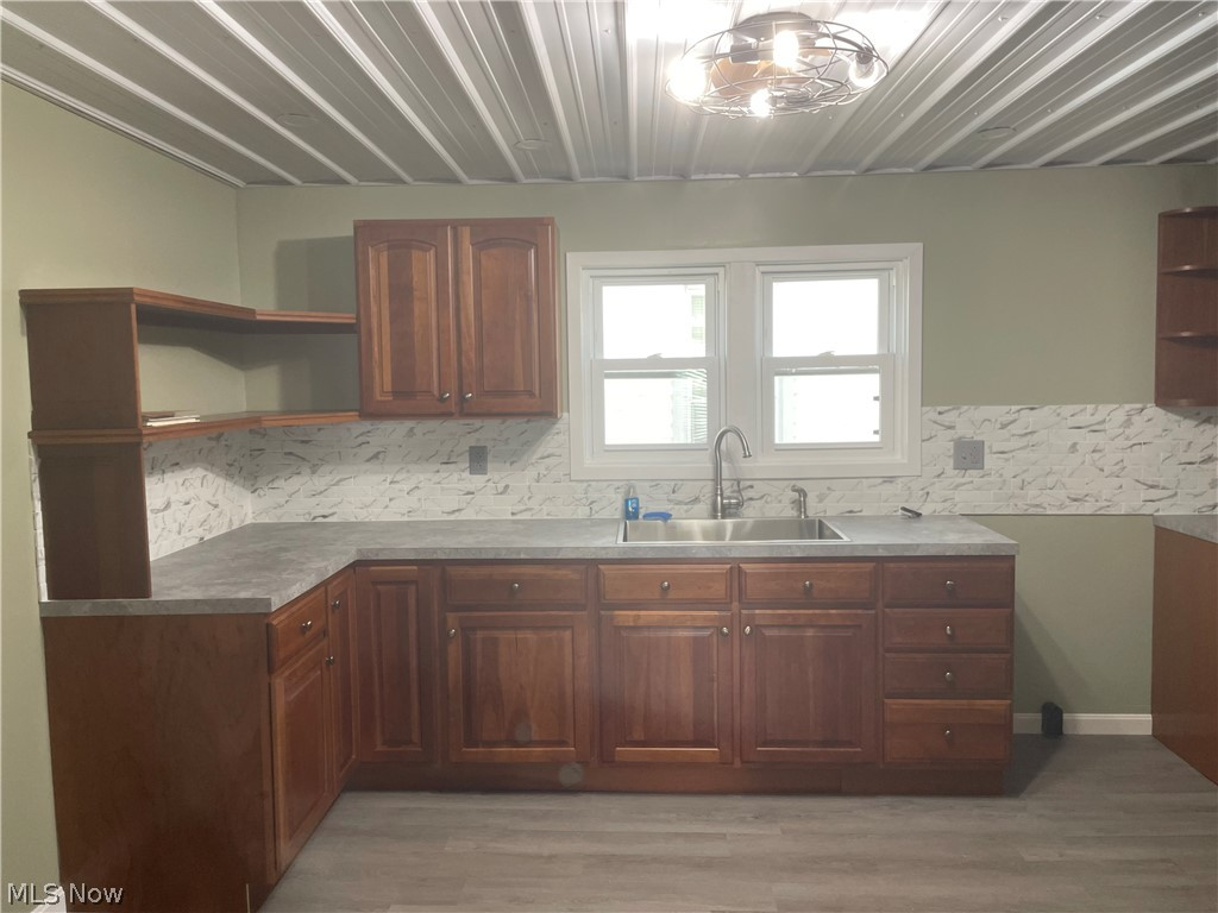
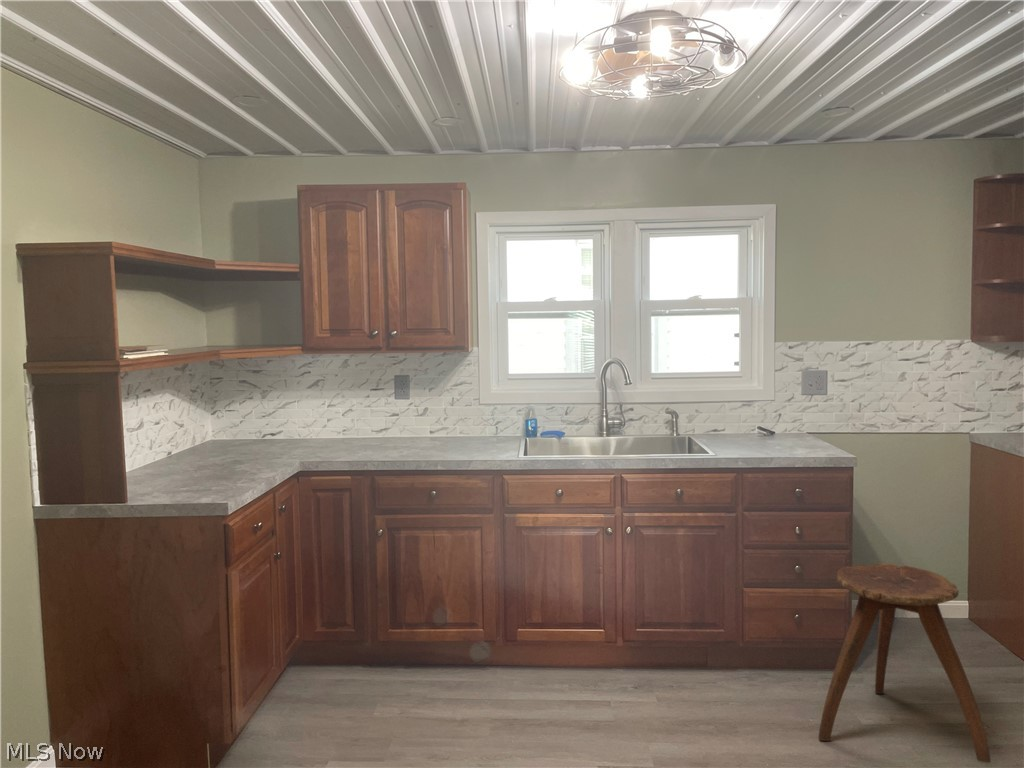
+ stool [817,562,992,764]
